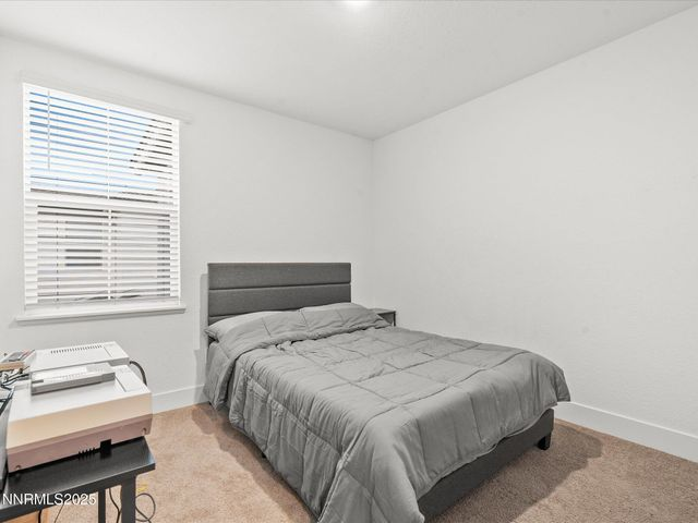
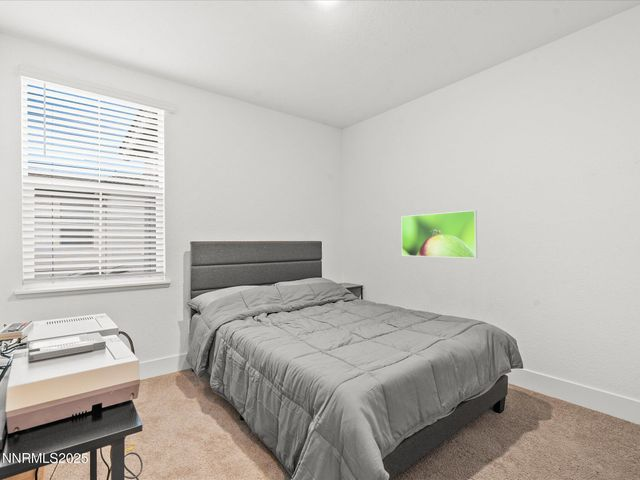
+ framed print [401,209,478,259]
